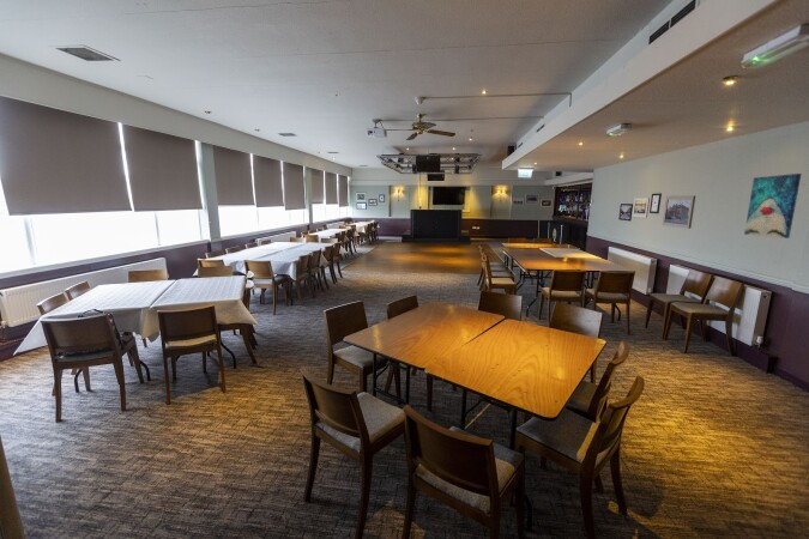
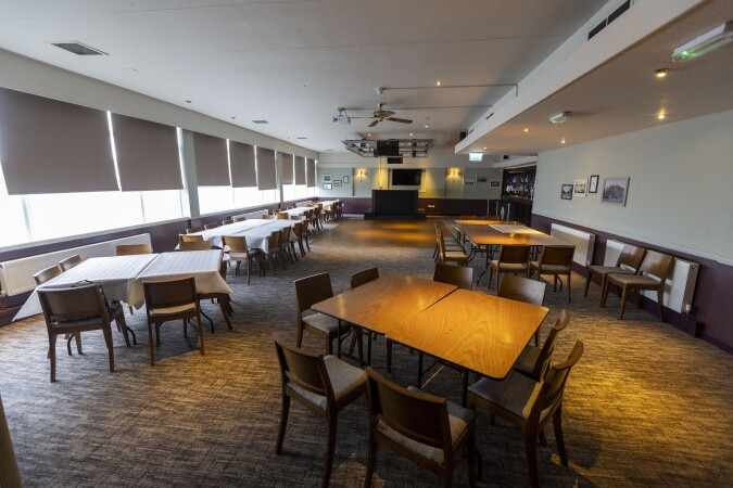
- wall art [743,172,803,240]
